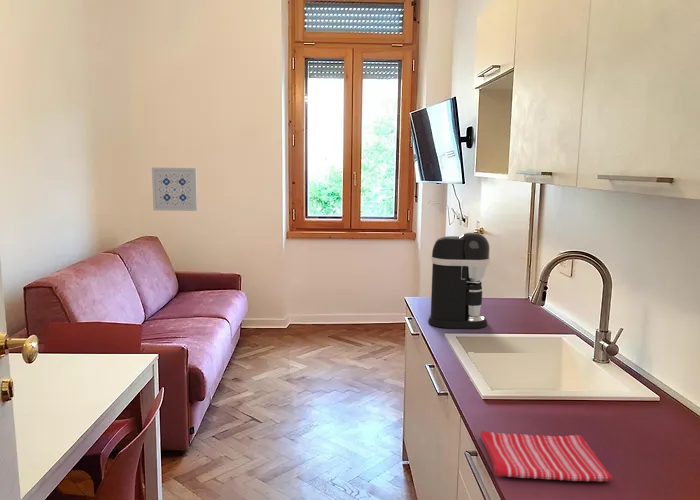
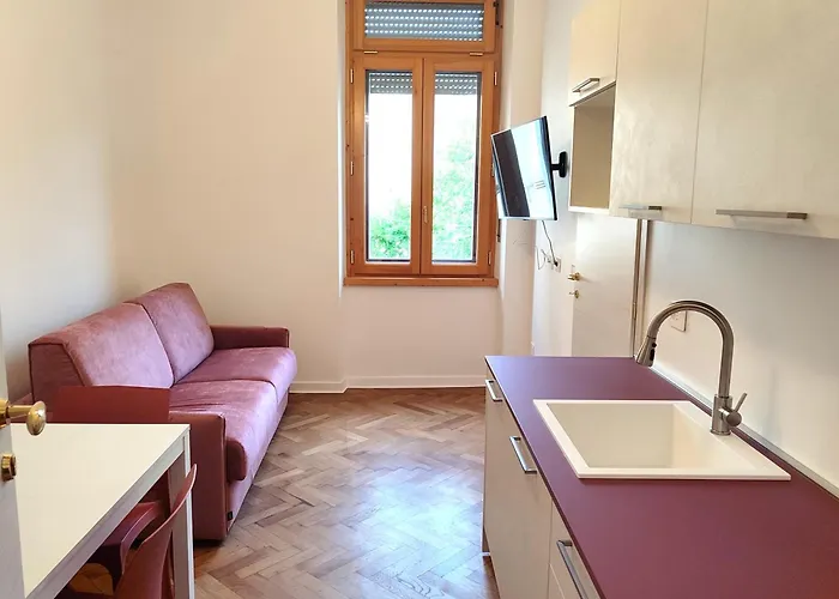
- wall art [151,167,198,212]
- coffee maker [427,232,491,329]
- dish towel [479,430,613,482]
